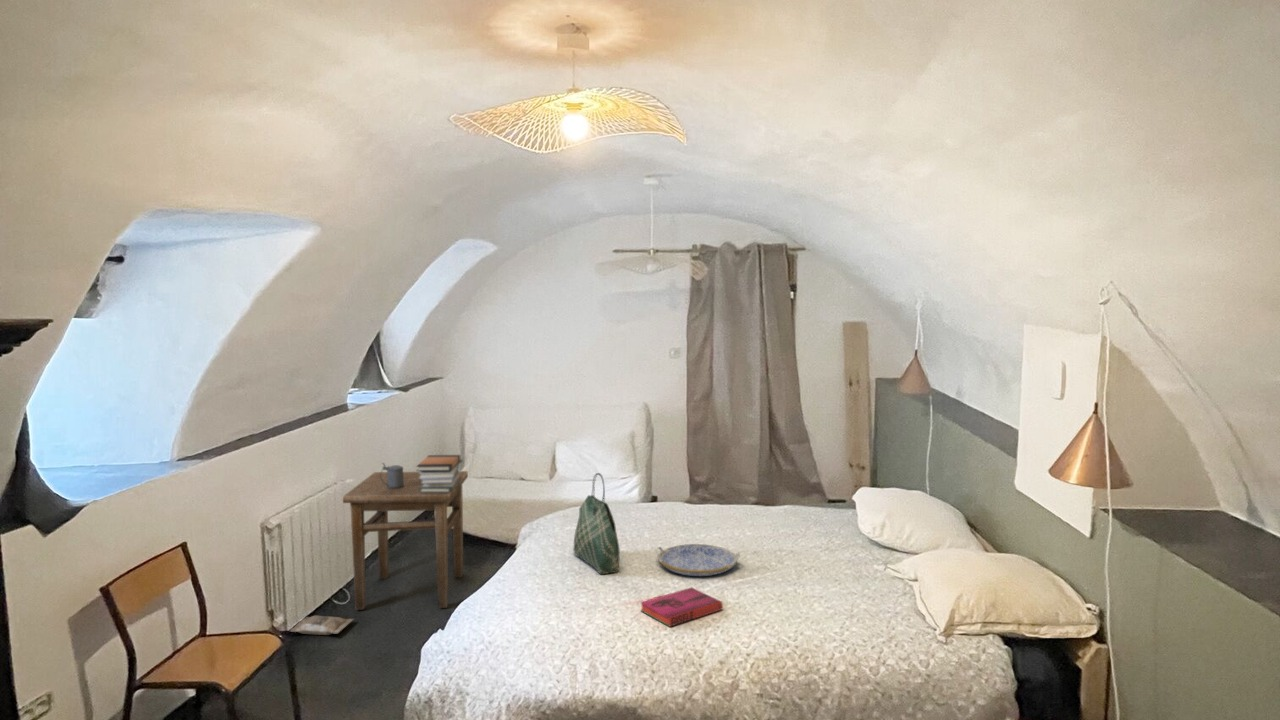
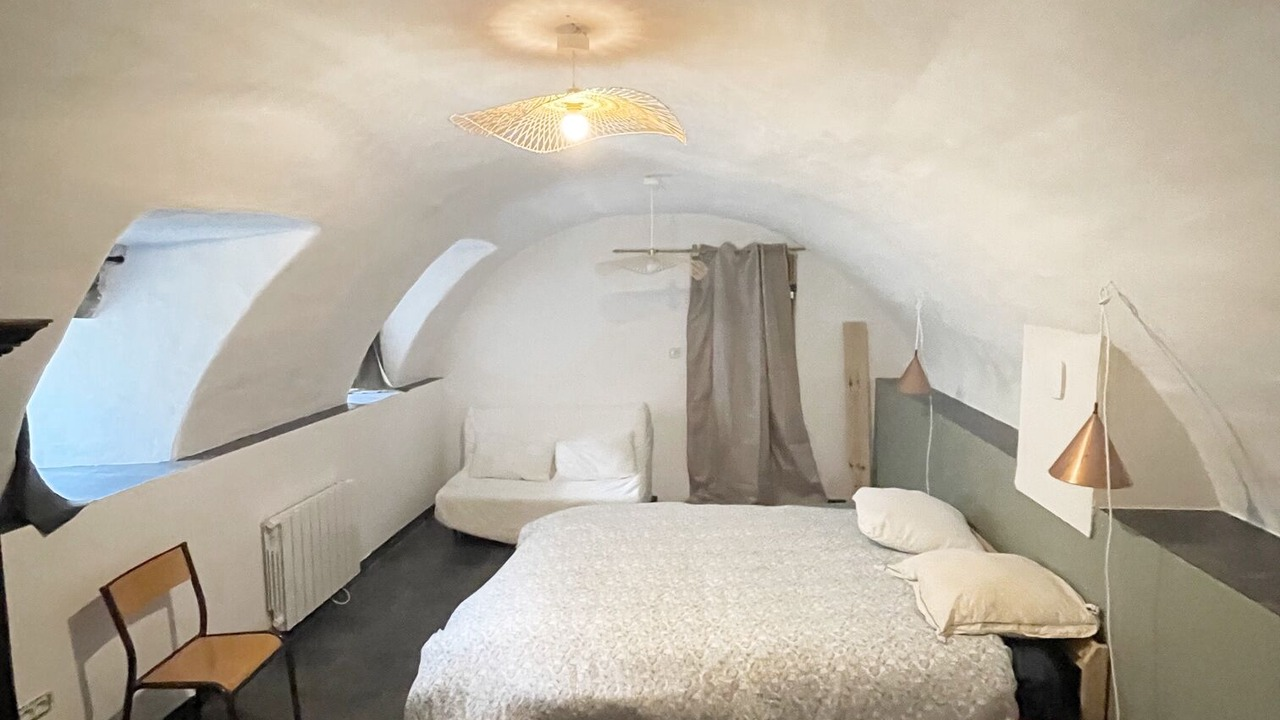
- beer stein [380,462,404,489]
- bag [288,615,355,636]
- hardback book [639,586,724,628]
- serving tray [655,543,741,577]
- side table [342,470,469,611]
- book stack [415,454,464,492]
- tote bag [573,472,621,575]
